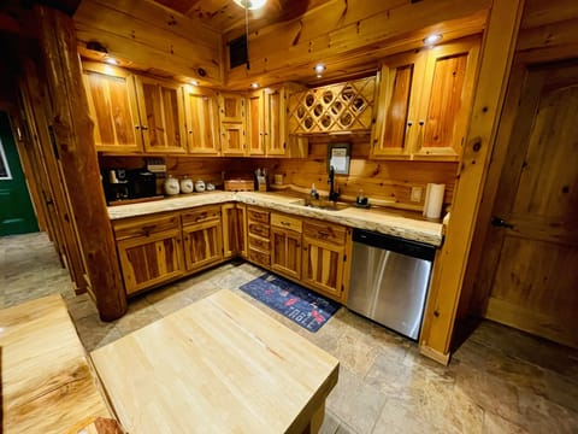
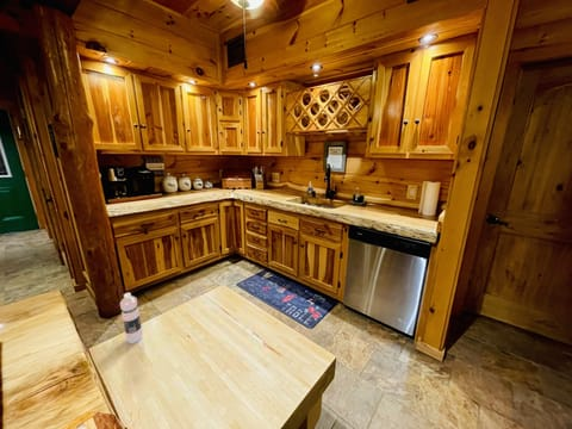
+ water bottle [119,292,144,344]
